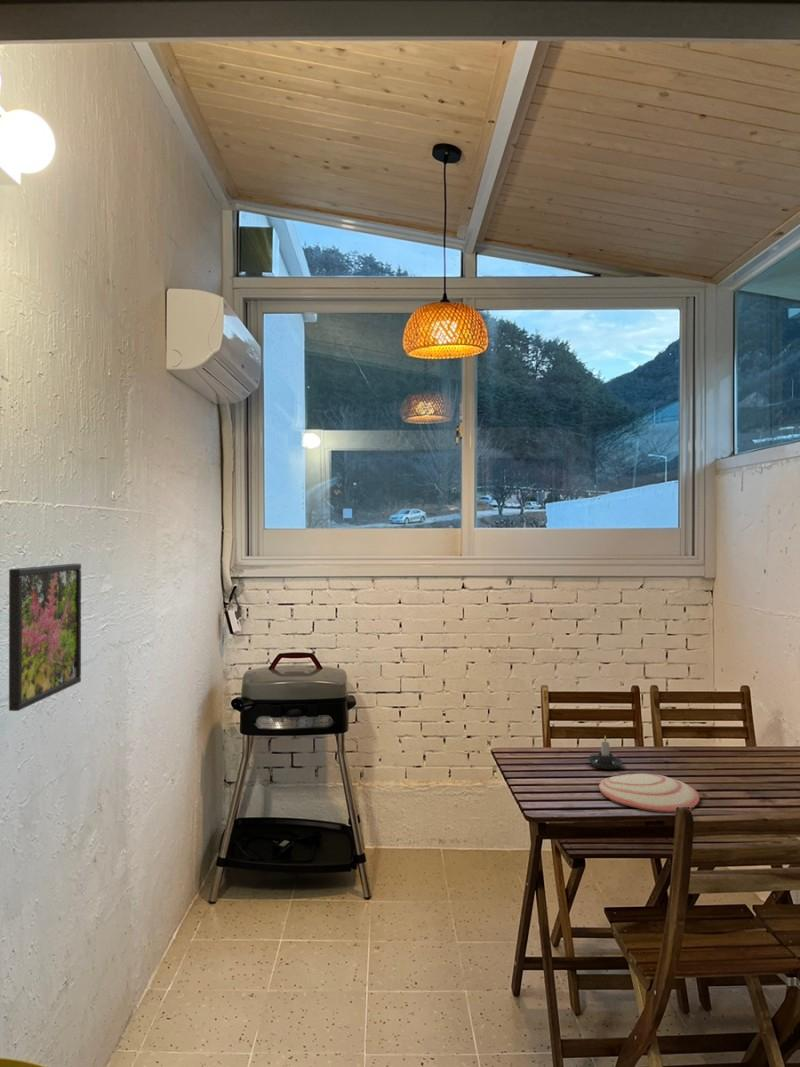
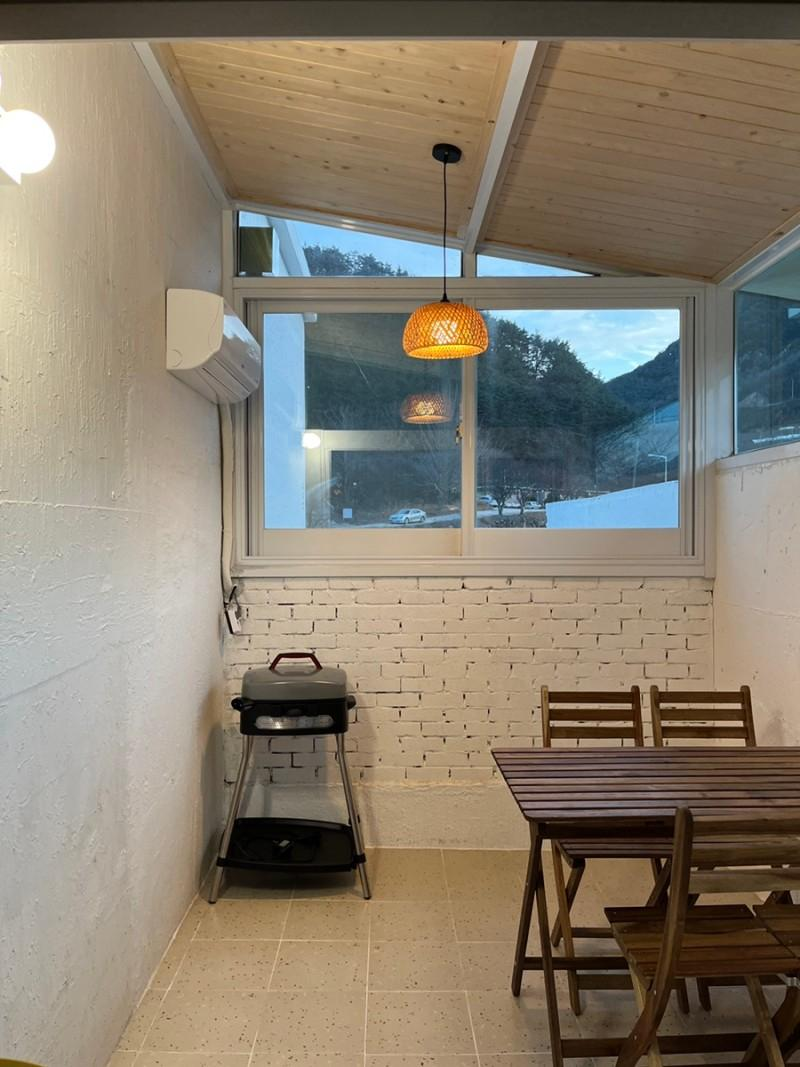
- candle [587,735,623,770]
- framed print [8,563,82,712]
- plate [598,772,700,813]
